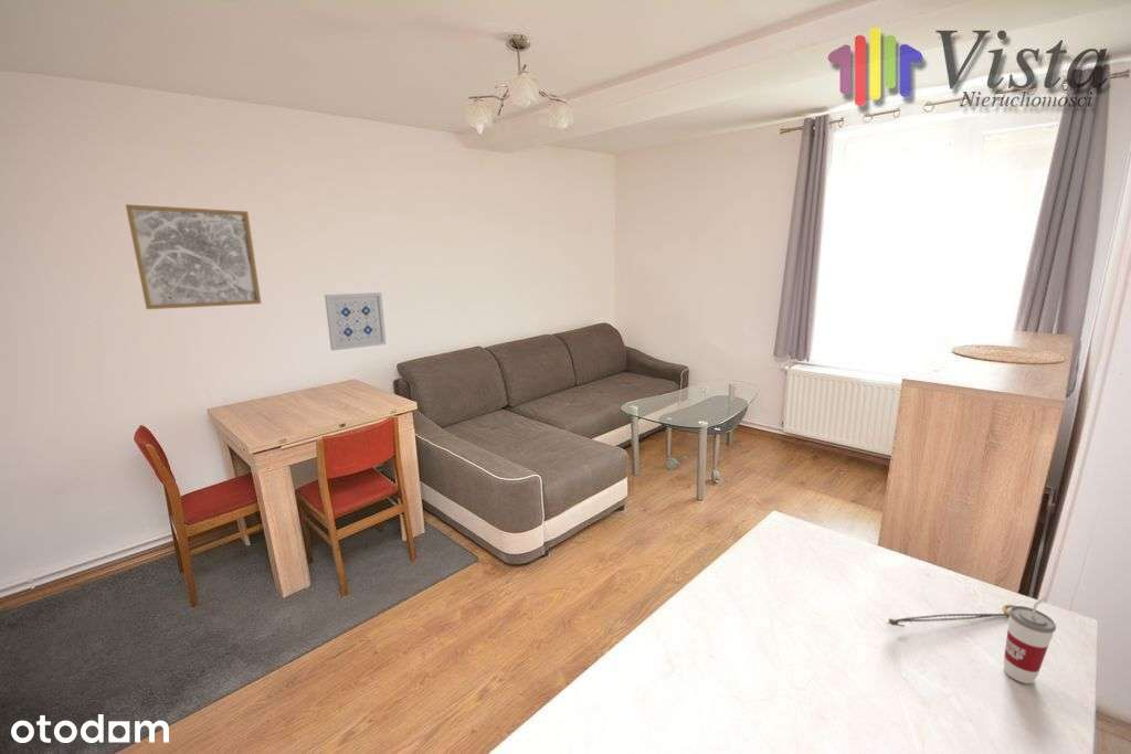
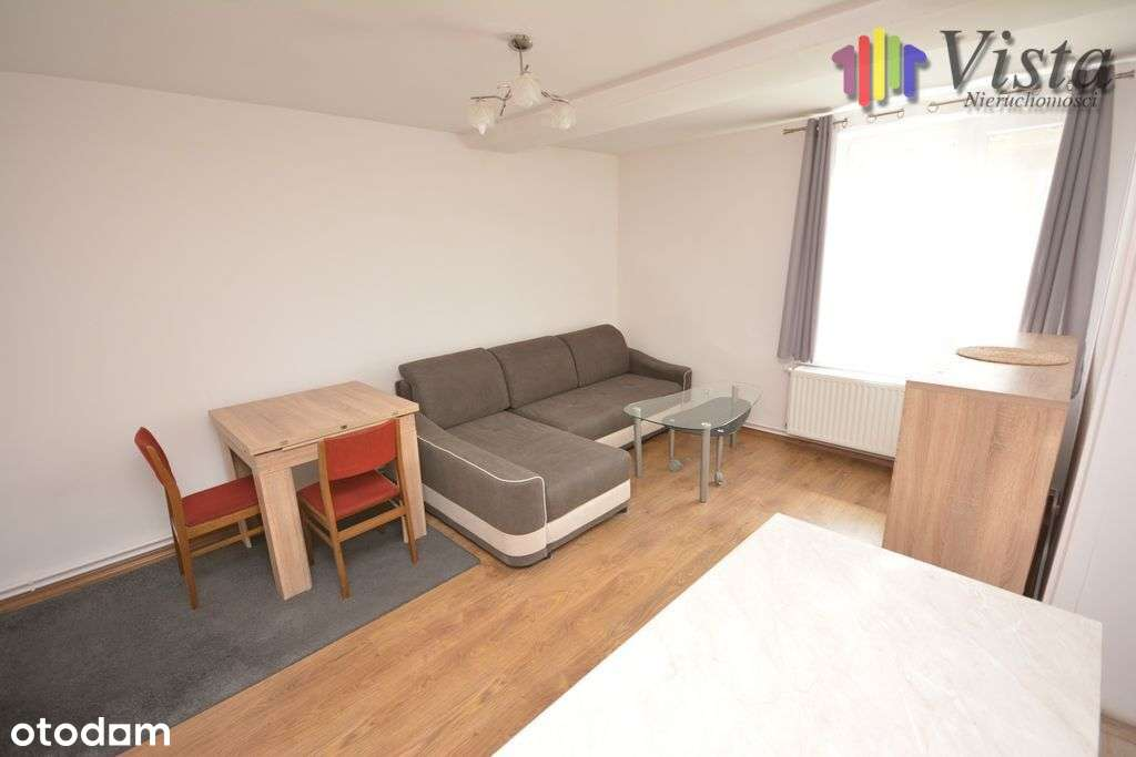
- wall art [324,291,388,351]
- wall art [125,203,262,310]
- cup [1003,596,1057,684]
- pendant necklace [886,604,1016,627]
